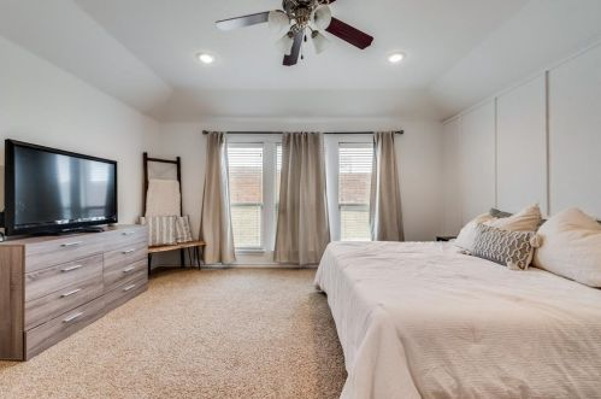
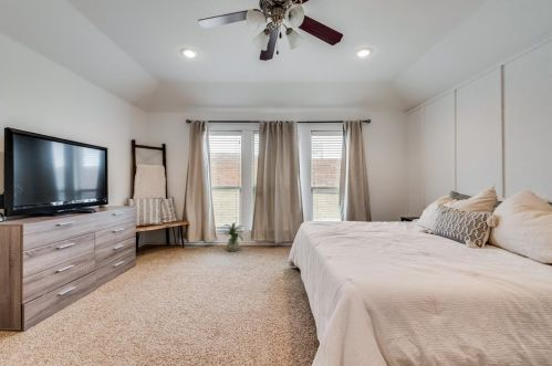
+ house plant [222,221,246,252]
